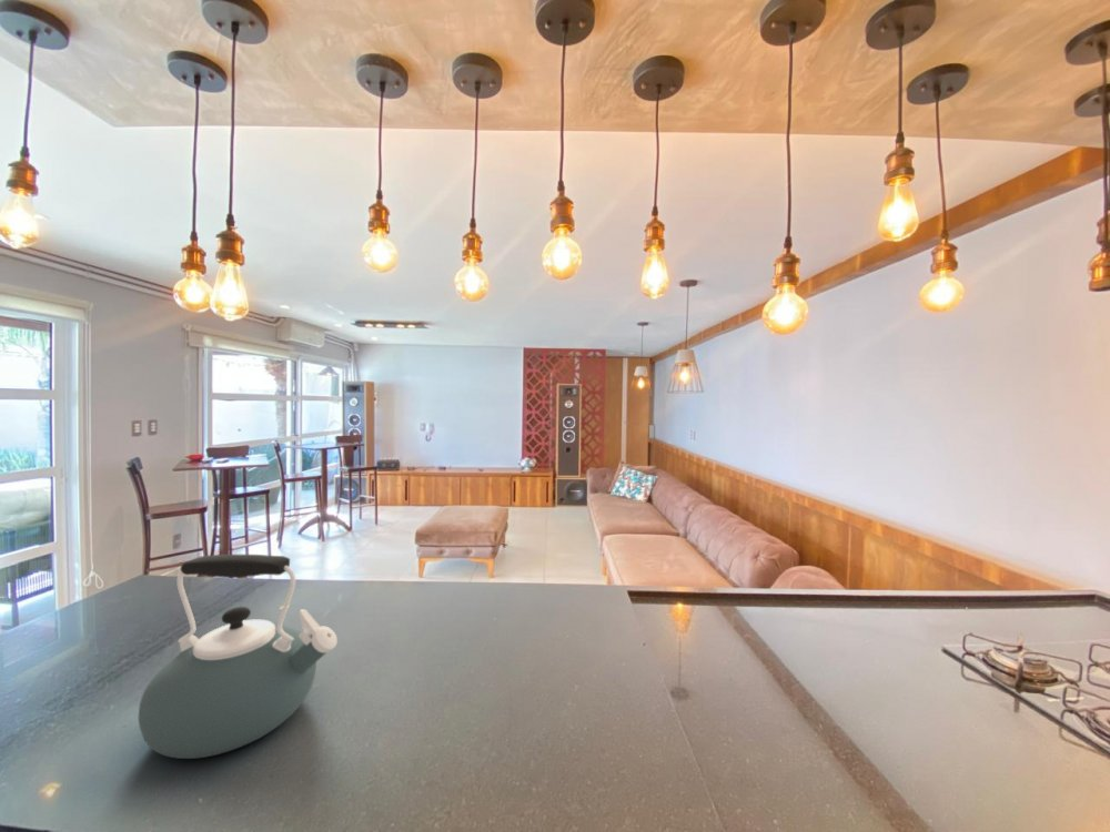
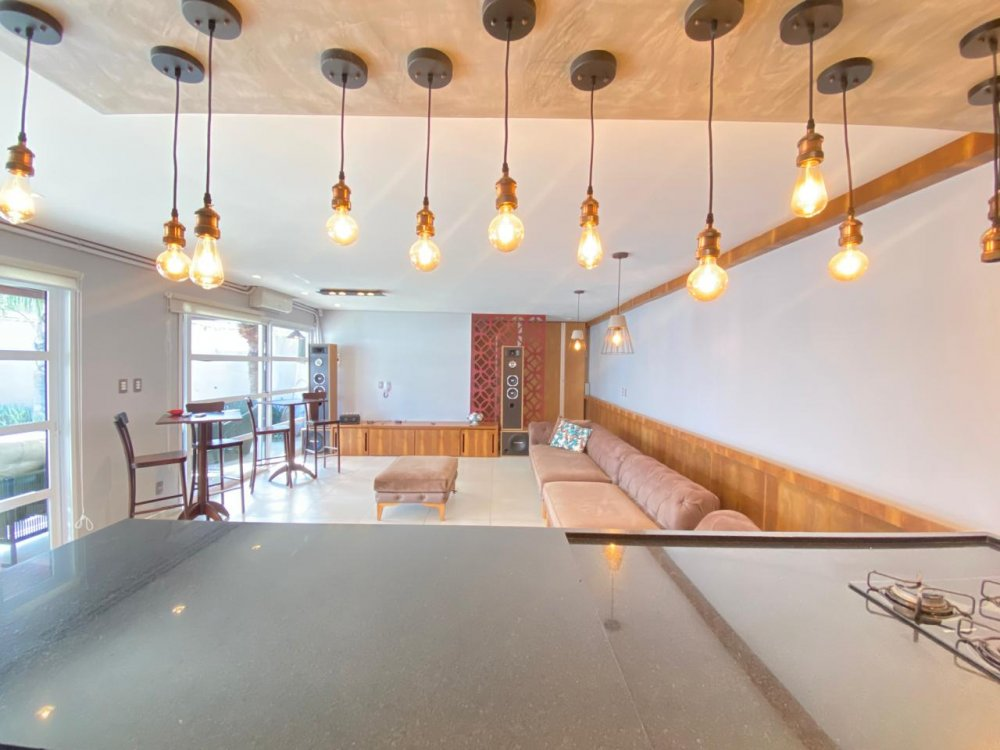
- kettle [138,554,339,760]
